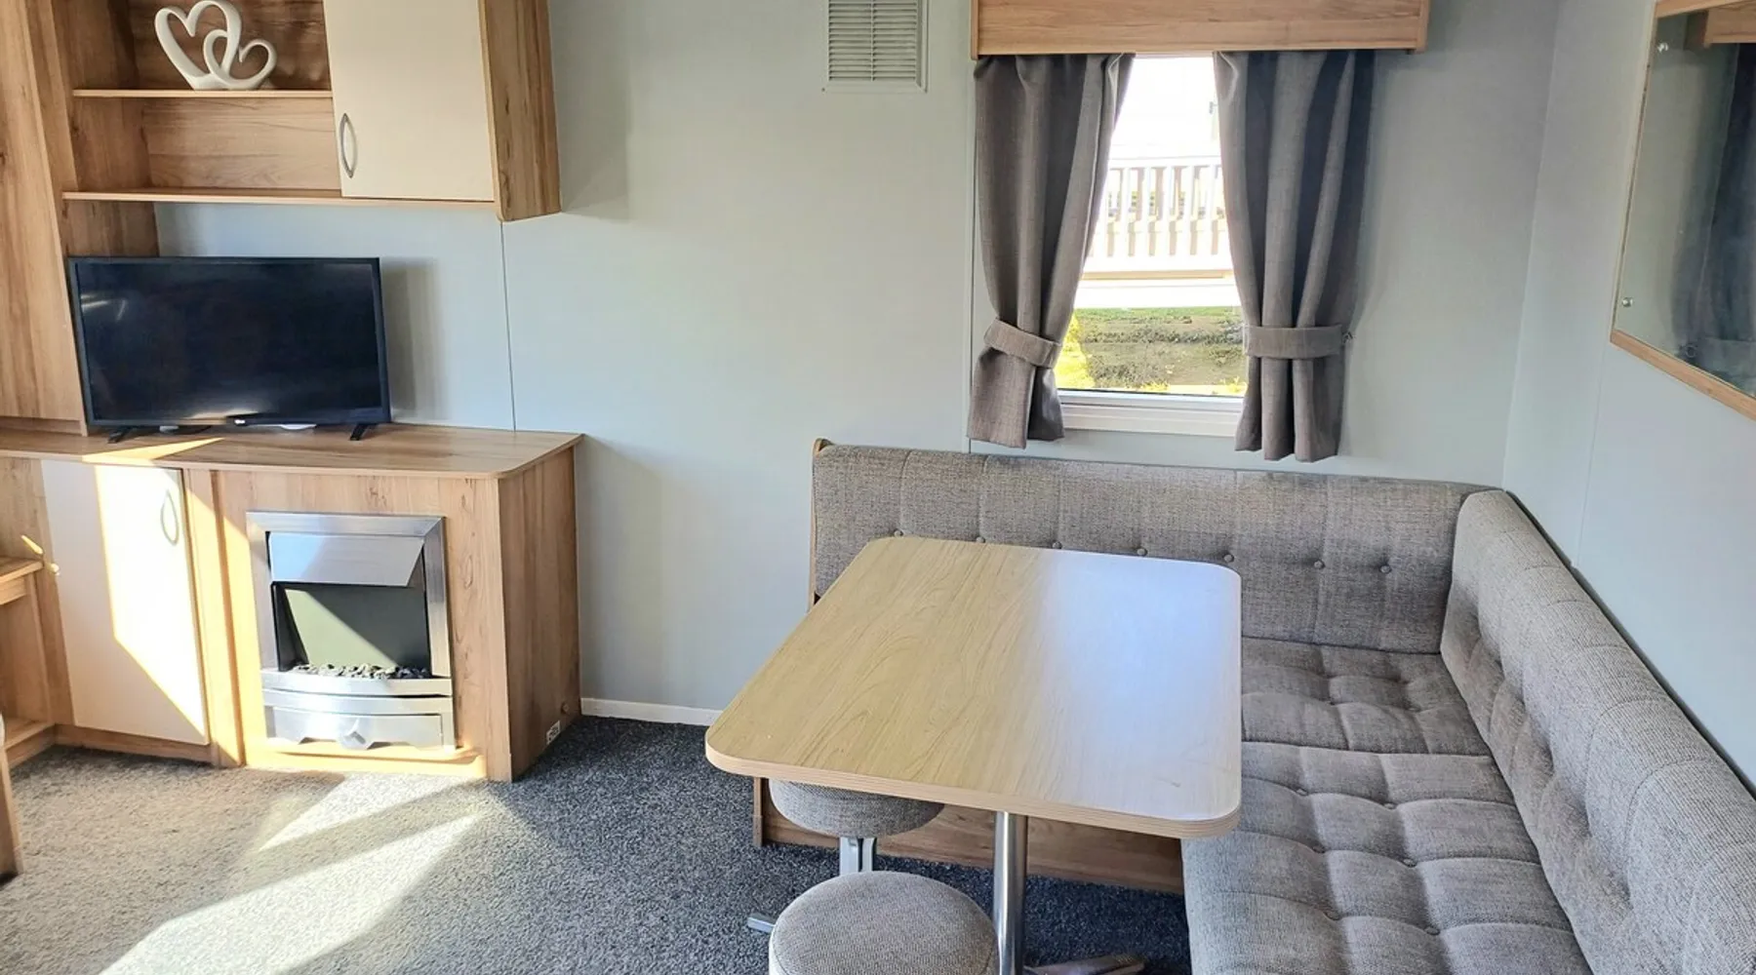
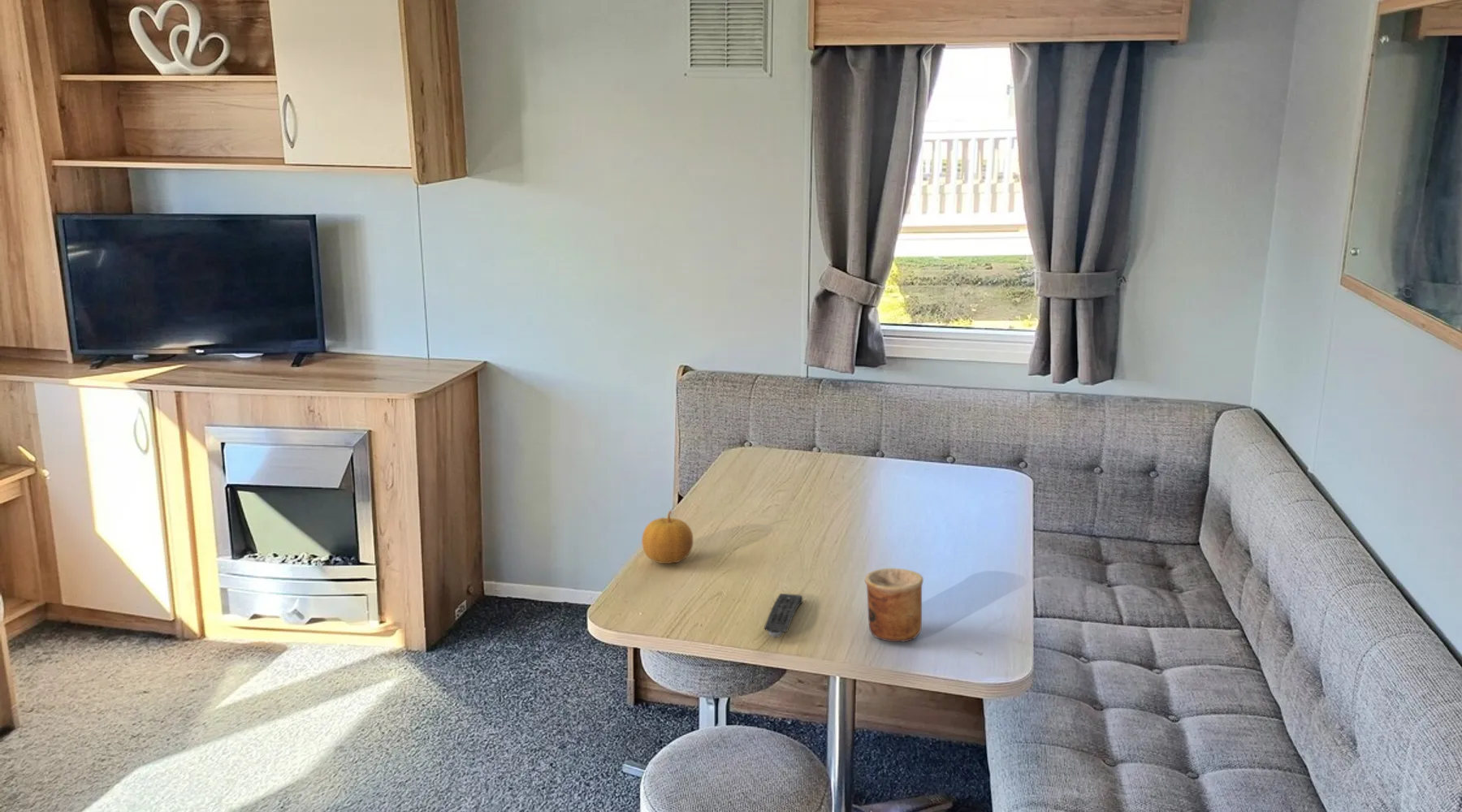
+ cup [864,568,924,642]
+ fruit [641,509,694,564]
+ remote control [763,593,803,638]
